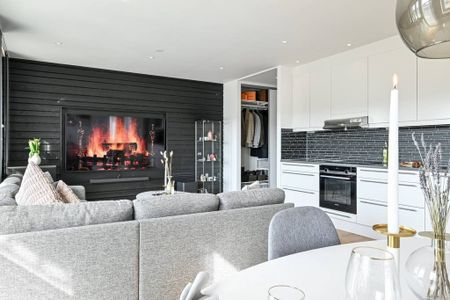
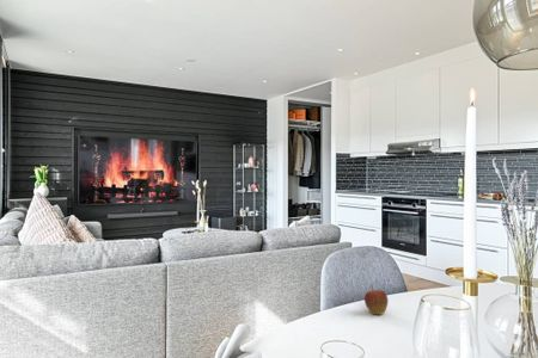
+ fruit [363,284,389,316]
